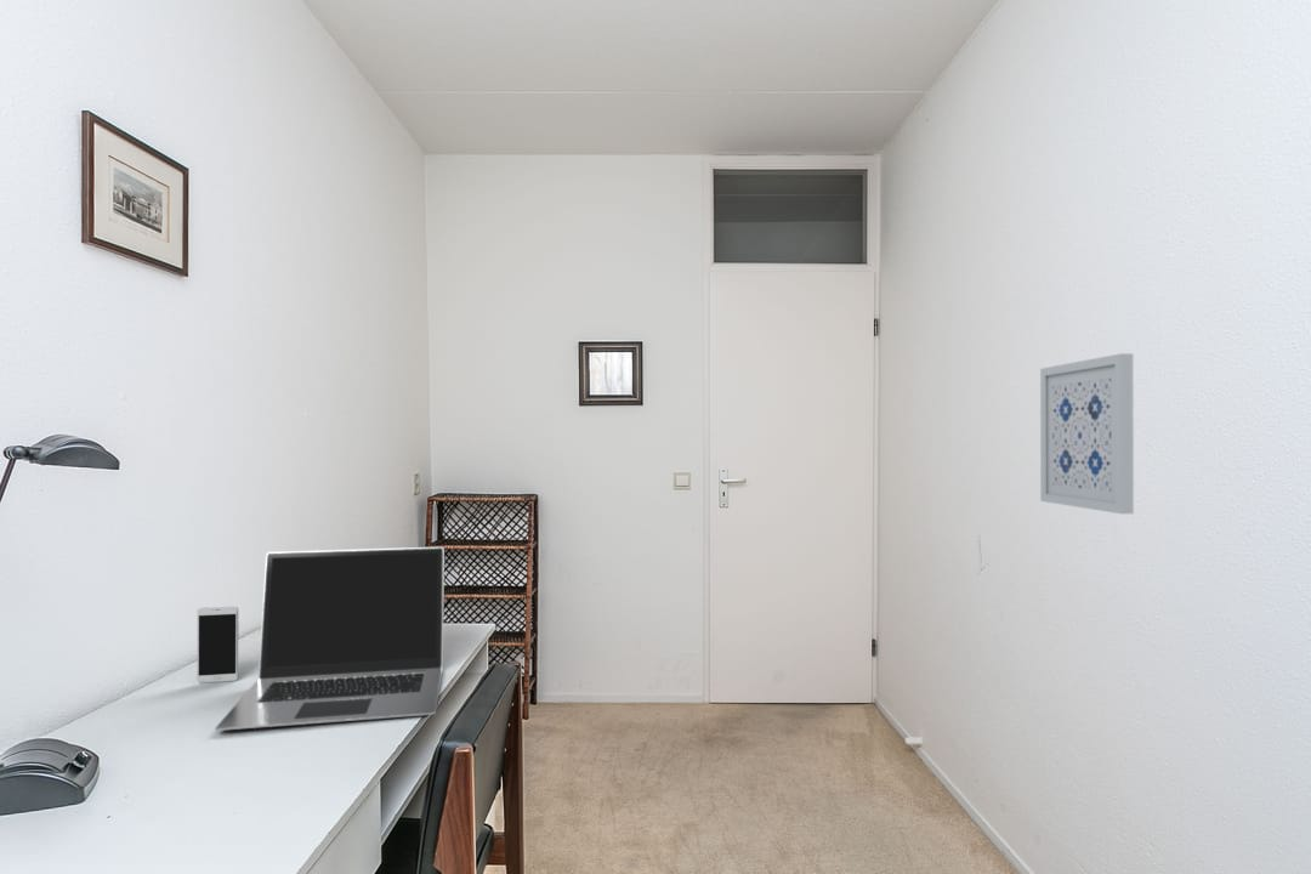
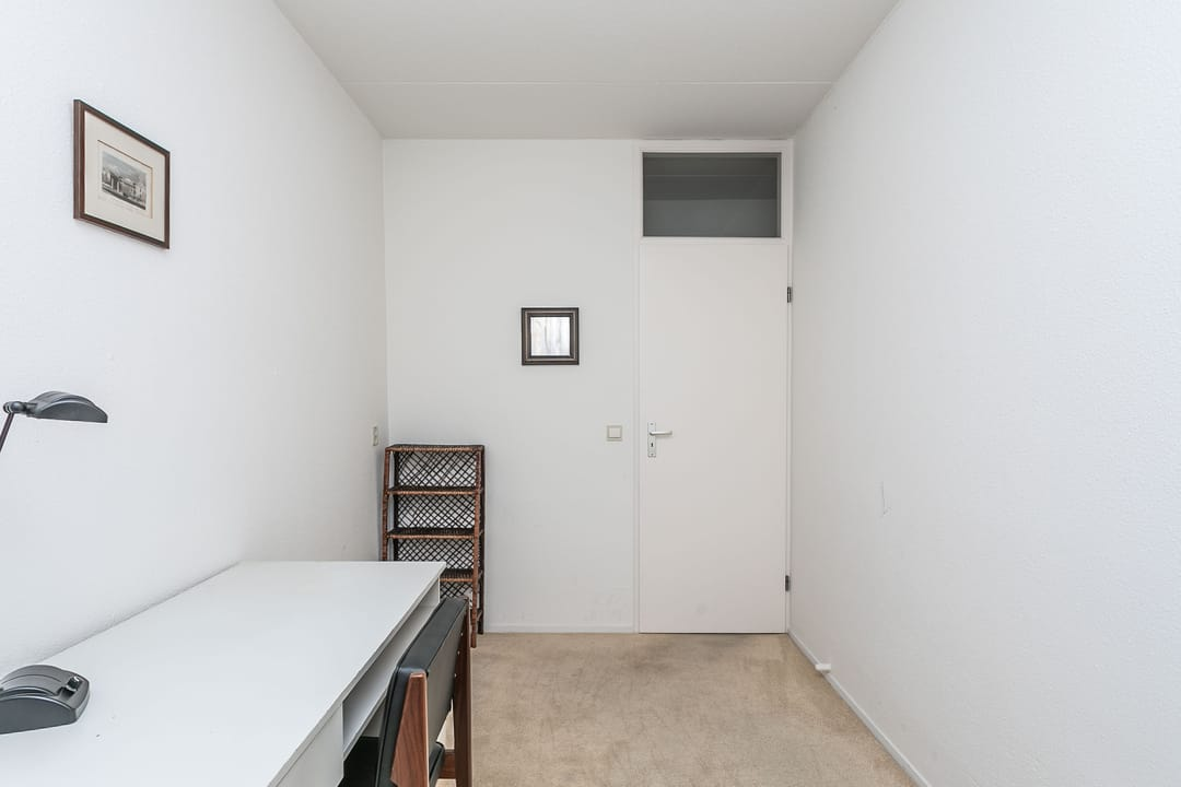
- smartphone [195,605,240,685]
- wall art [1039,352,1135,515]
- laptop [215,546,445,732]
